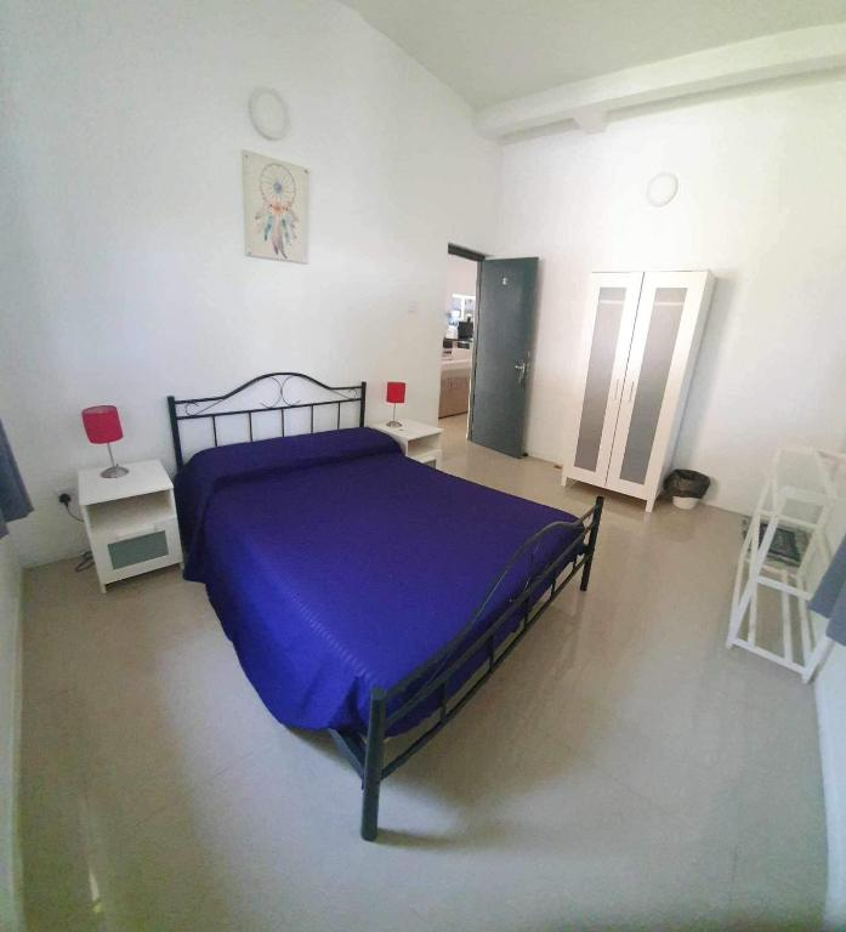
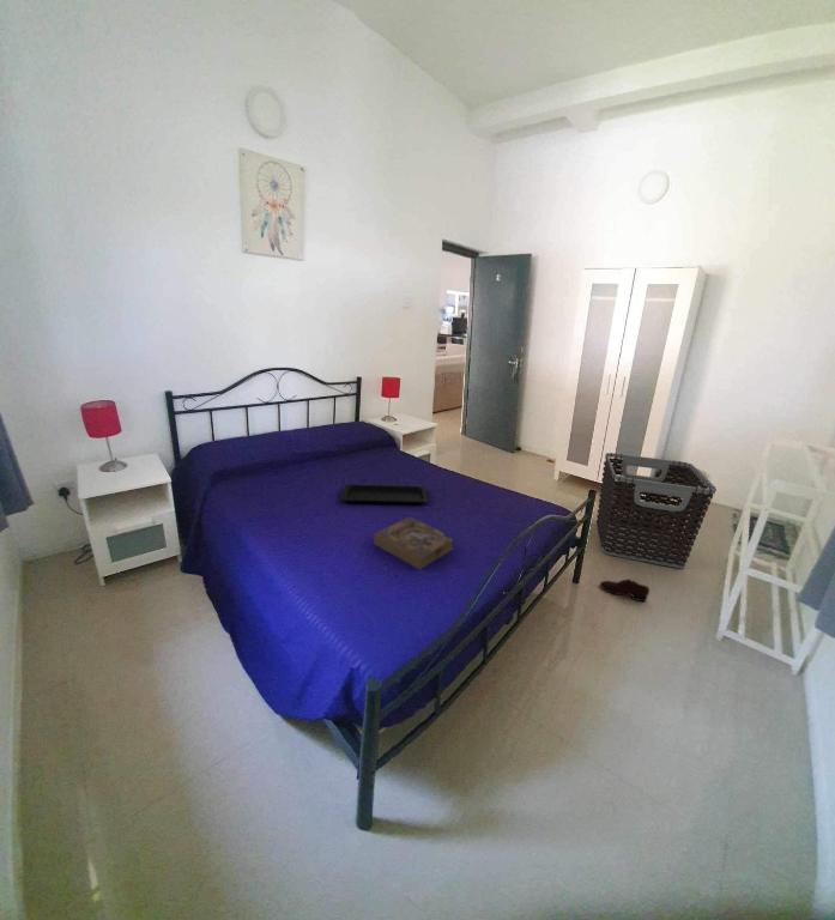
+ clothes hamper [595,452,718,569]
+ shoe [599,577,651,603]
+ book [373,516,455,570]
+ serving tray [340,483,429,504]
